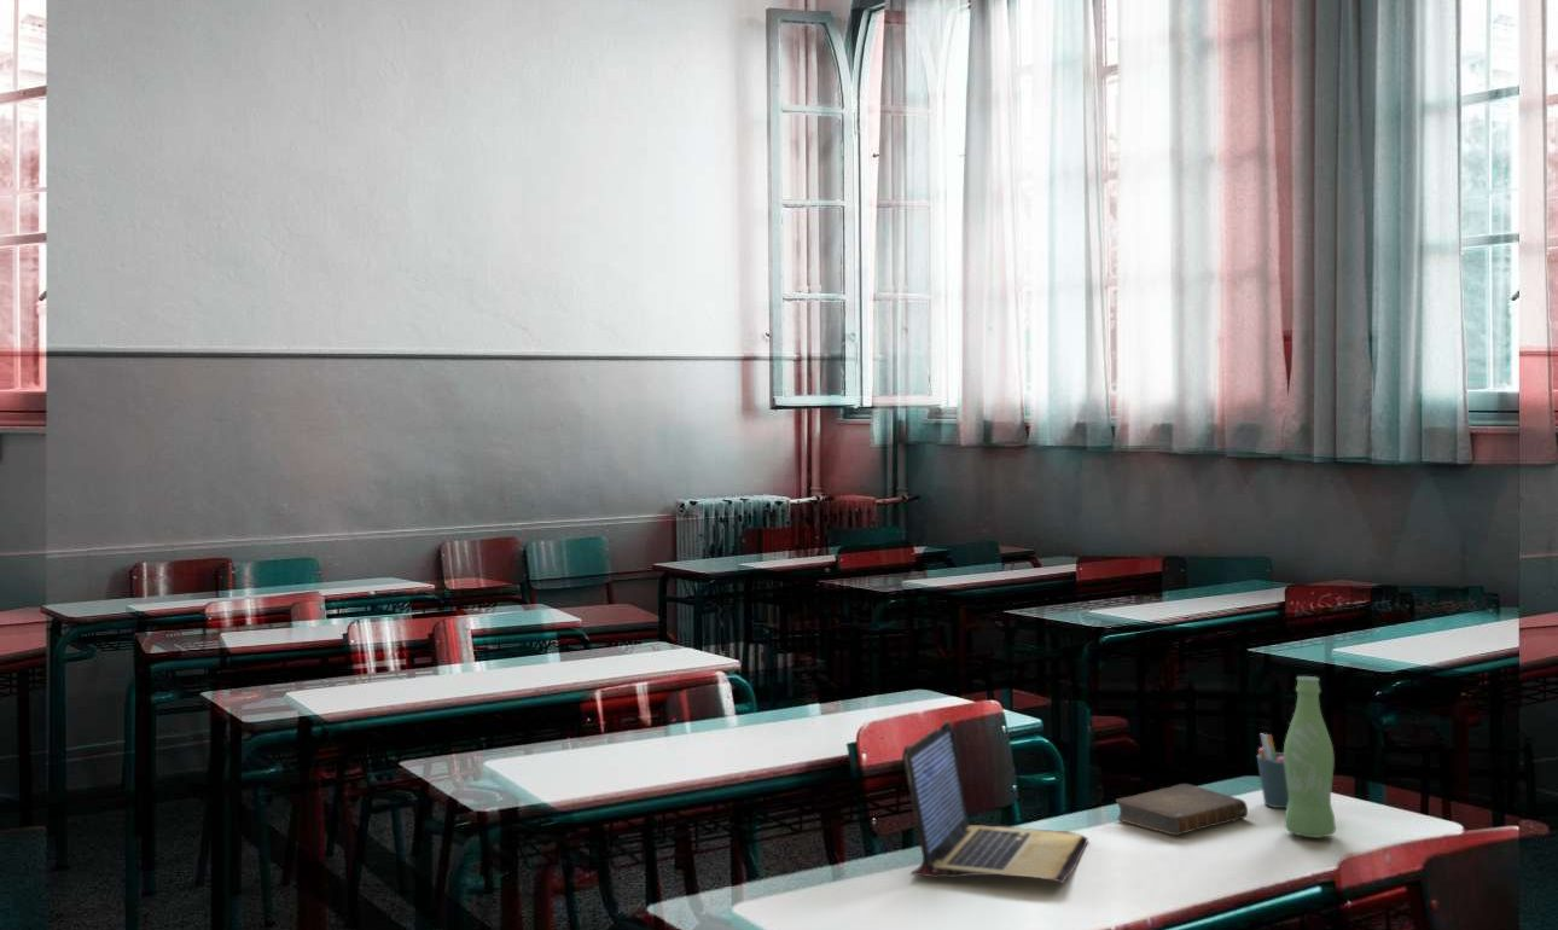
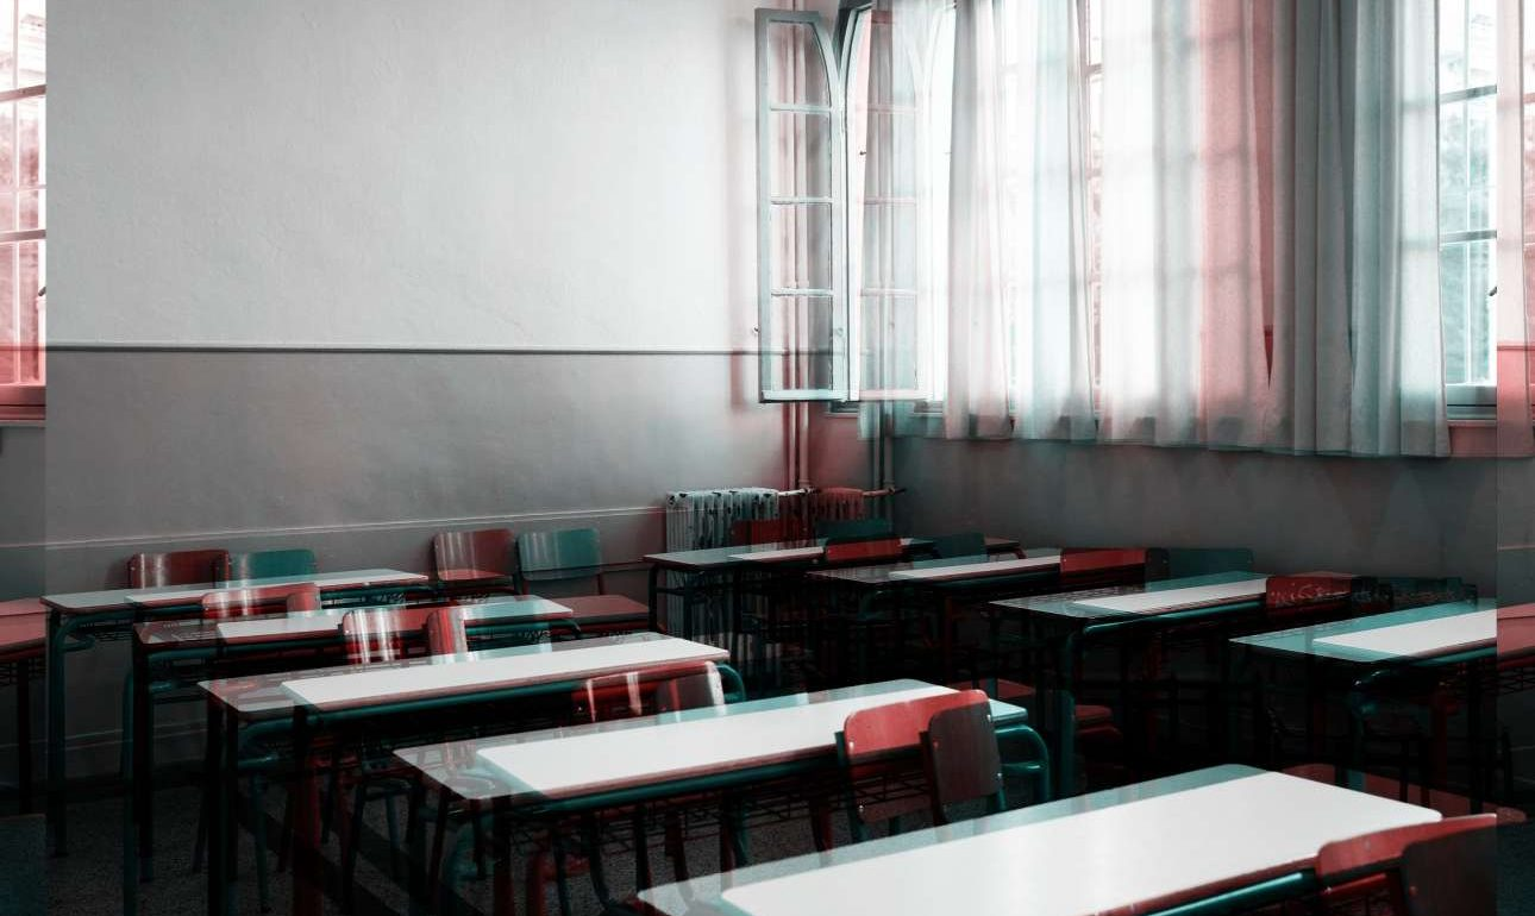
- bottle [1283,675,1337,838]
- pen holder [1256,733,1289,809]
- laptop [901,719,1089,884]
- book [1115,783,1249,836]
